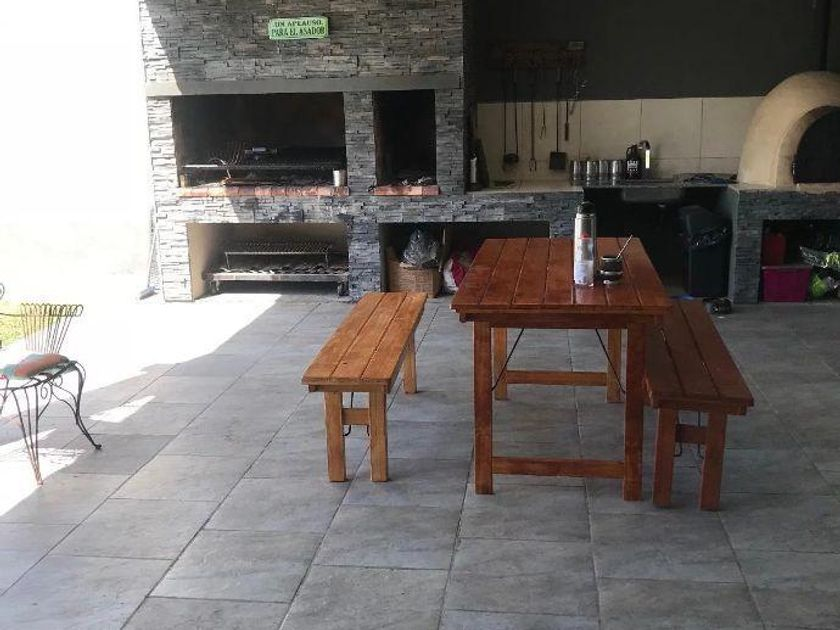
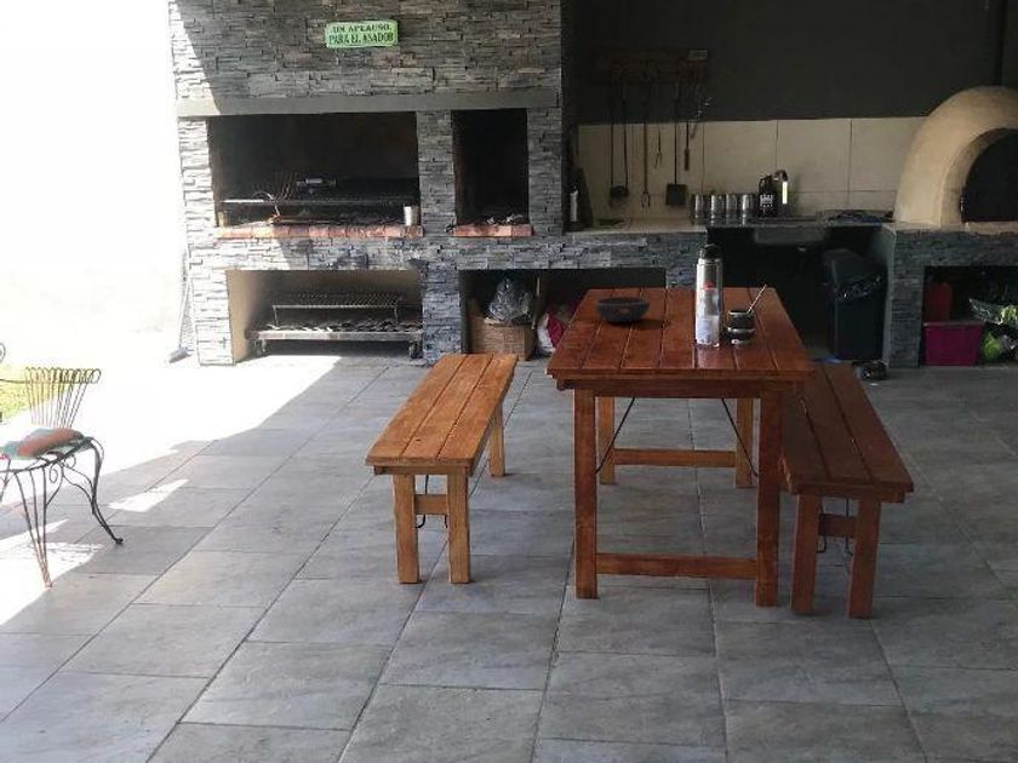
+ bowl [594,296,651,323]
